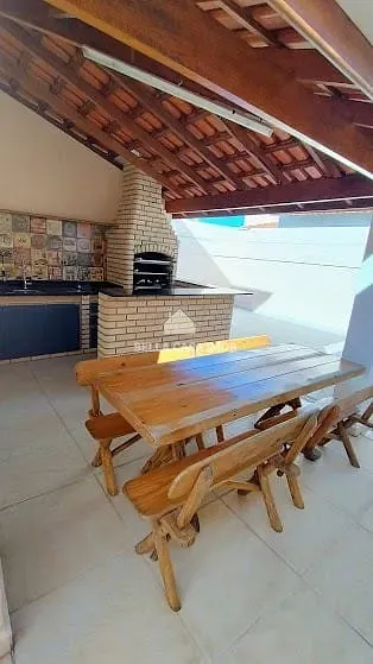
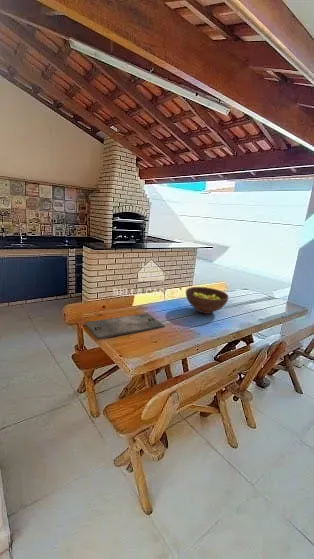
+ fruit bowl [185,286,230,315]
+ cutting board [84,312,166,340]
